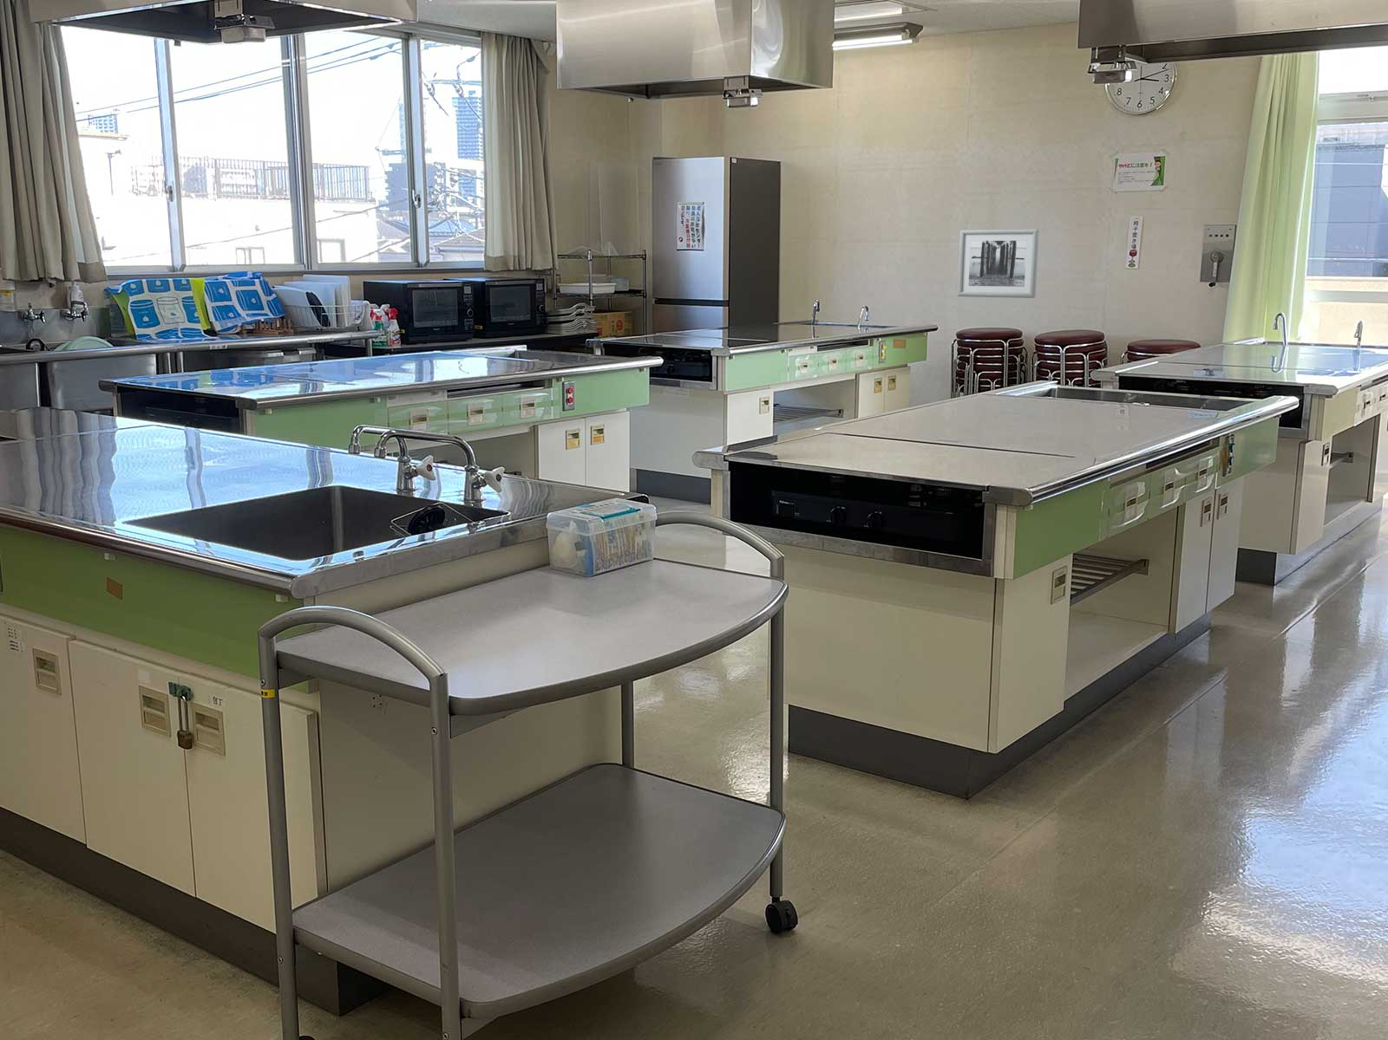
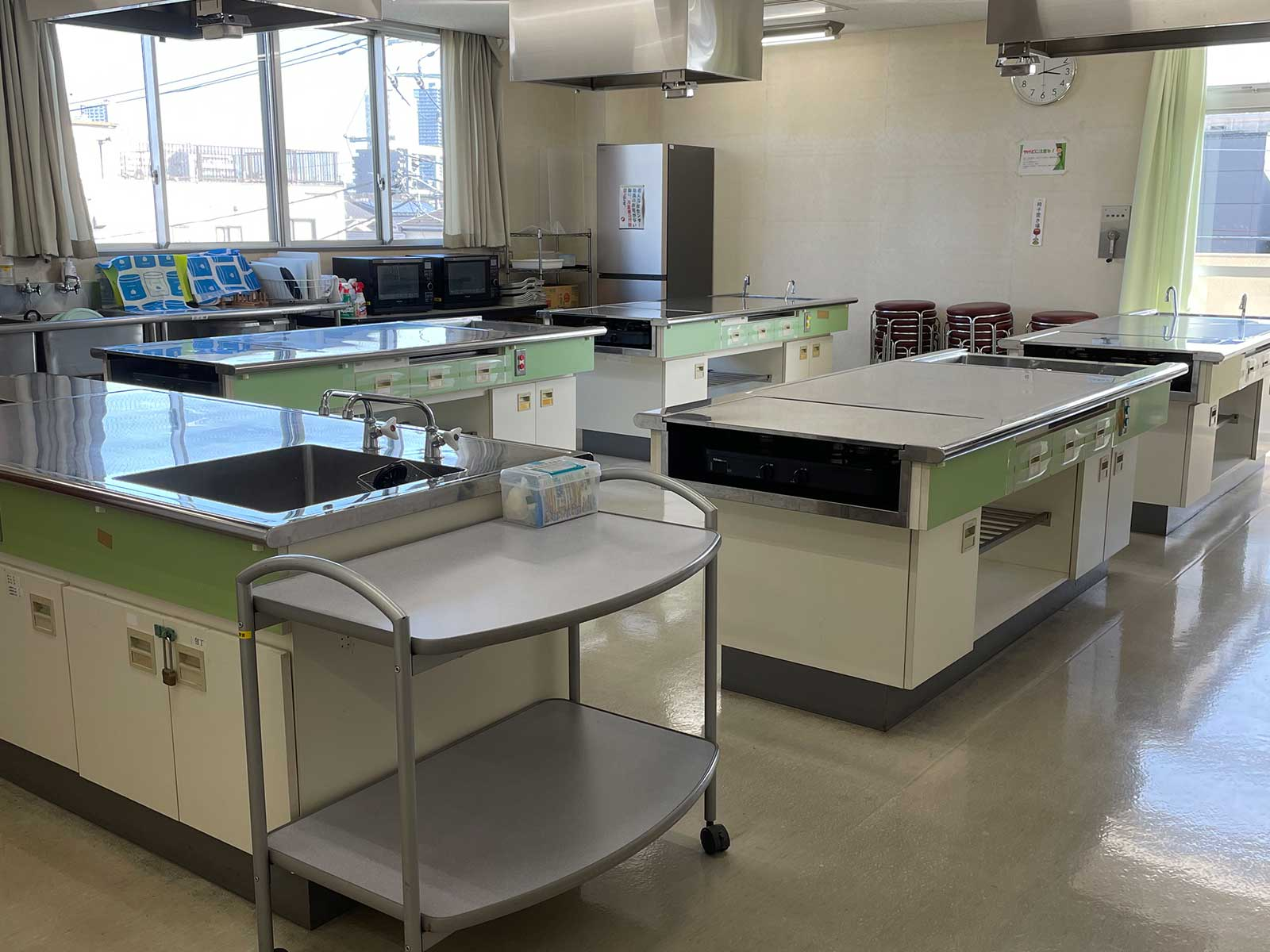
- wall art [956,228,1040,299]
